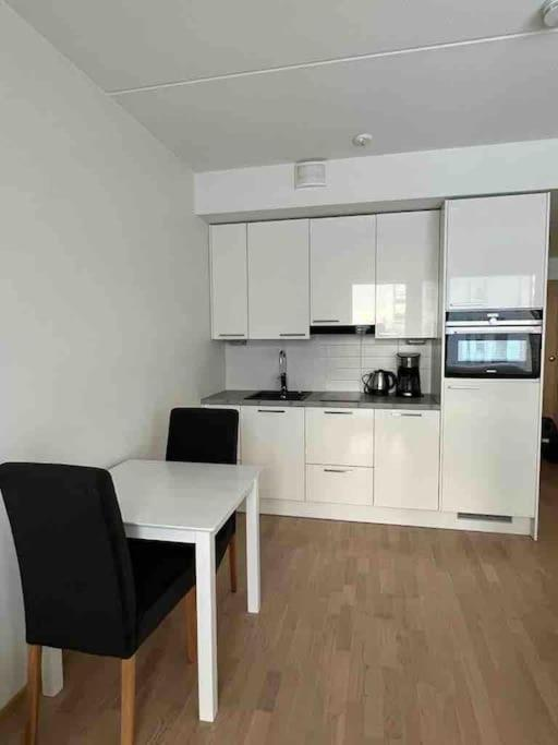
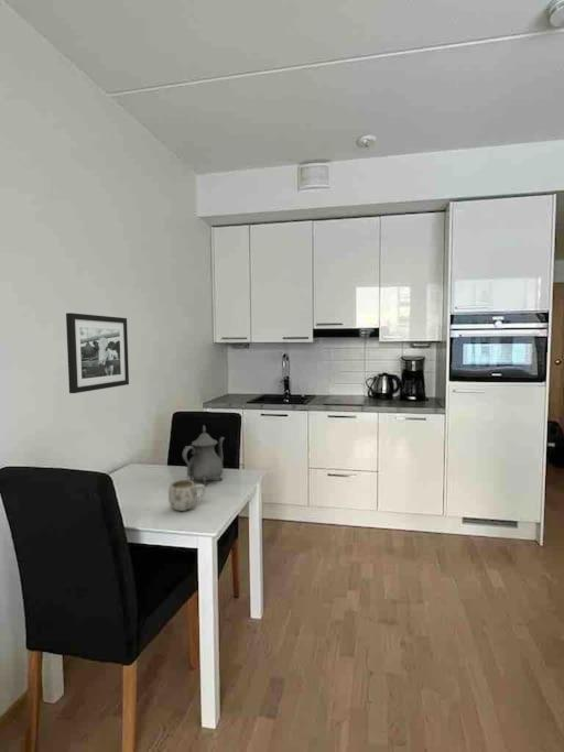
+ picture frame [65,312,130,394]
+ mug [167,479,207,512]
+ teapot [182,424,226,487]
